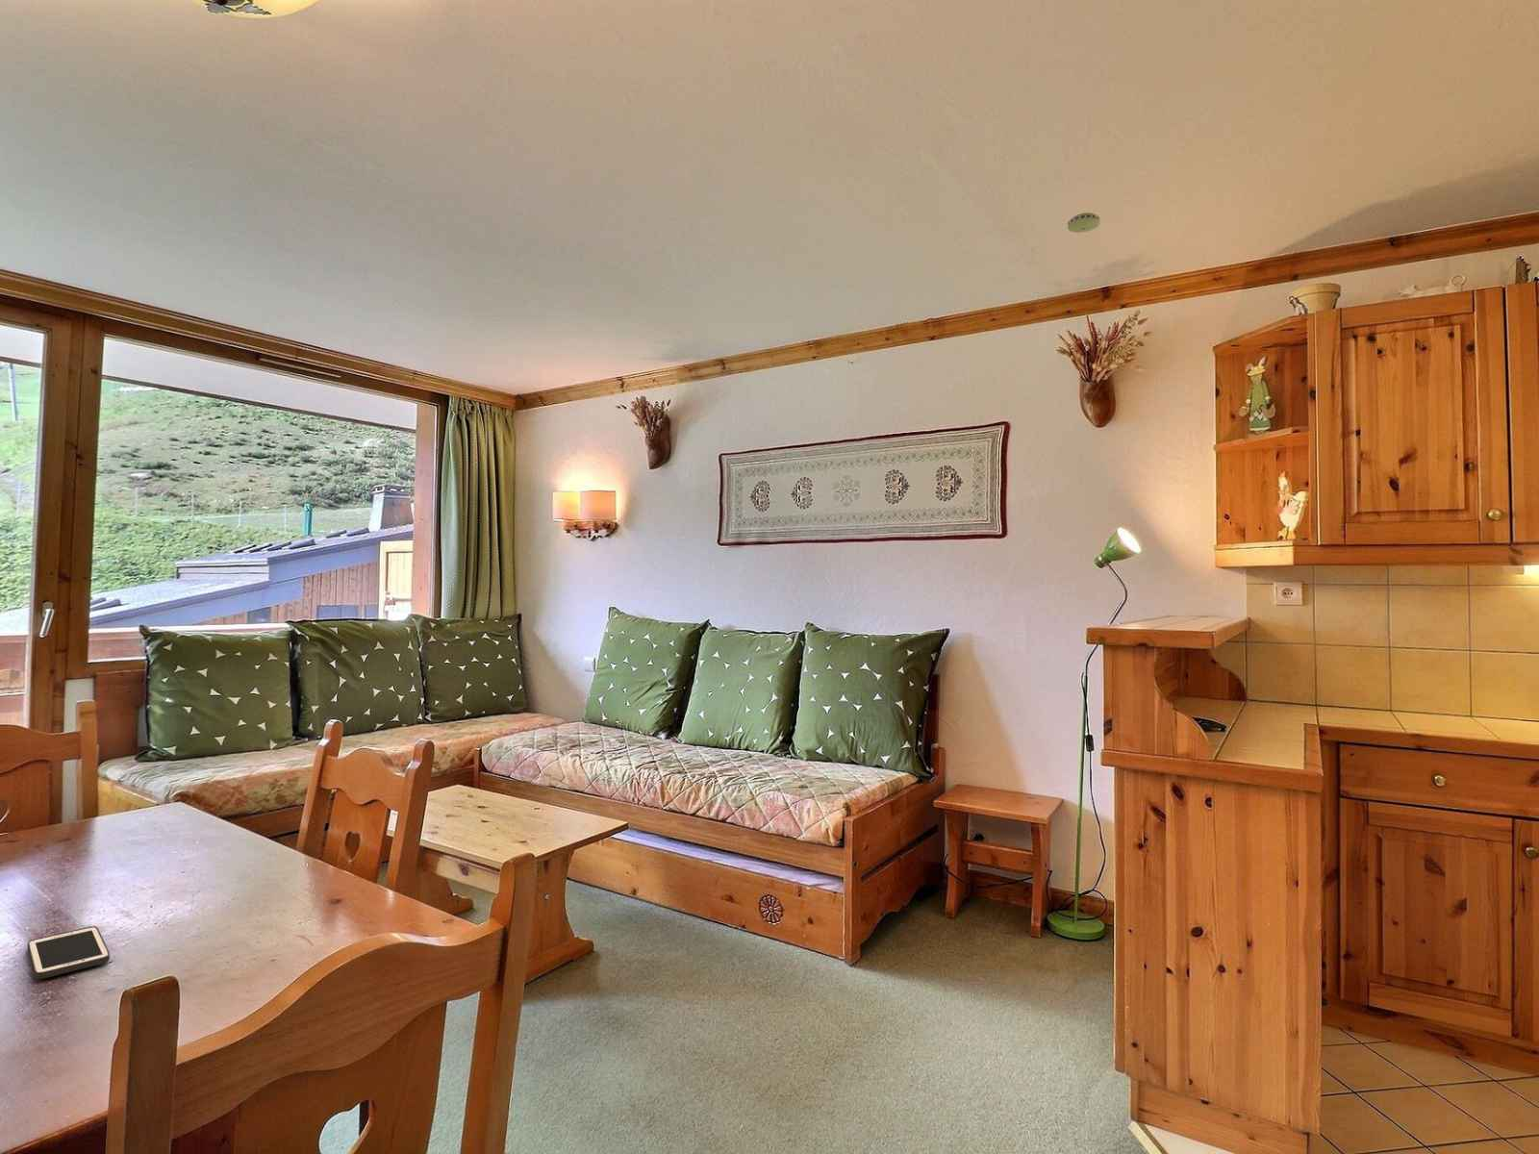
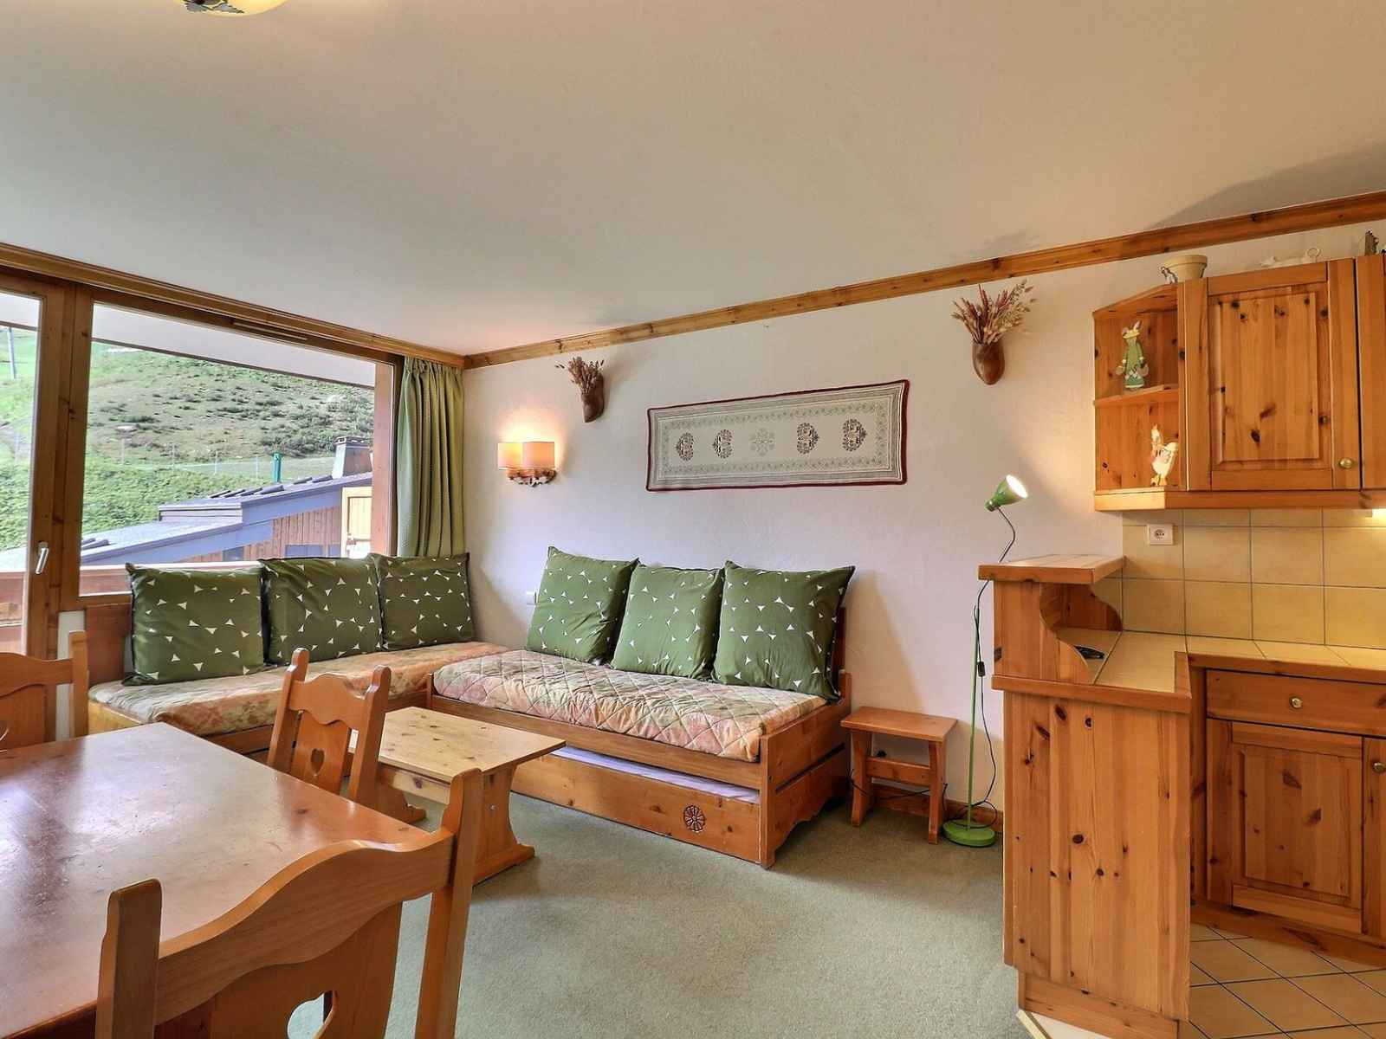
- smoke detector [1066,212,1100,234]
- cell phone [25,925,110,979]
